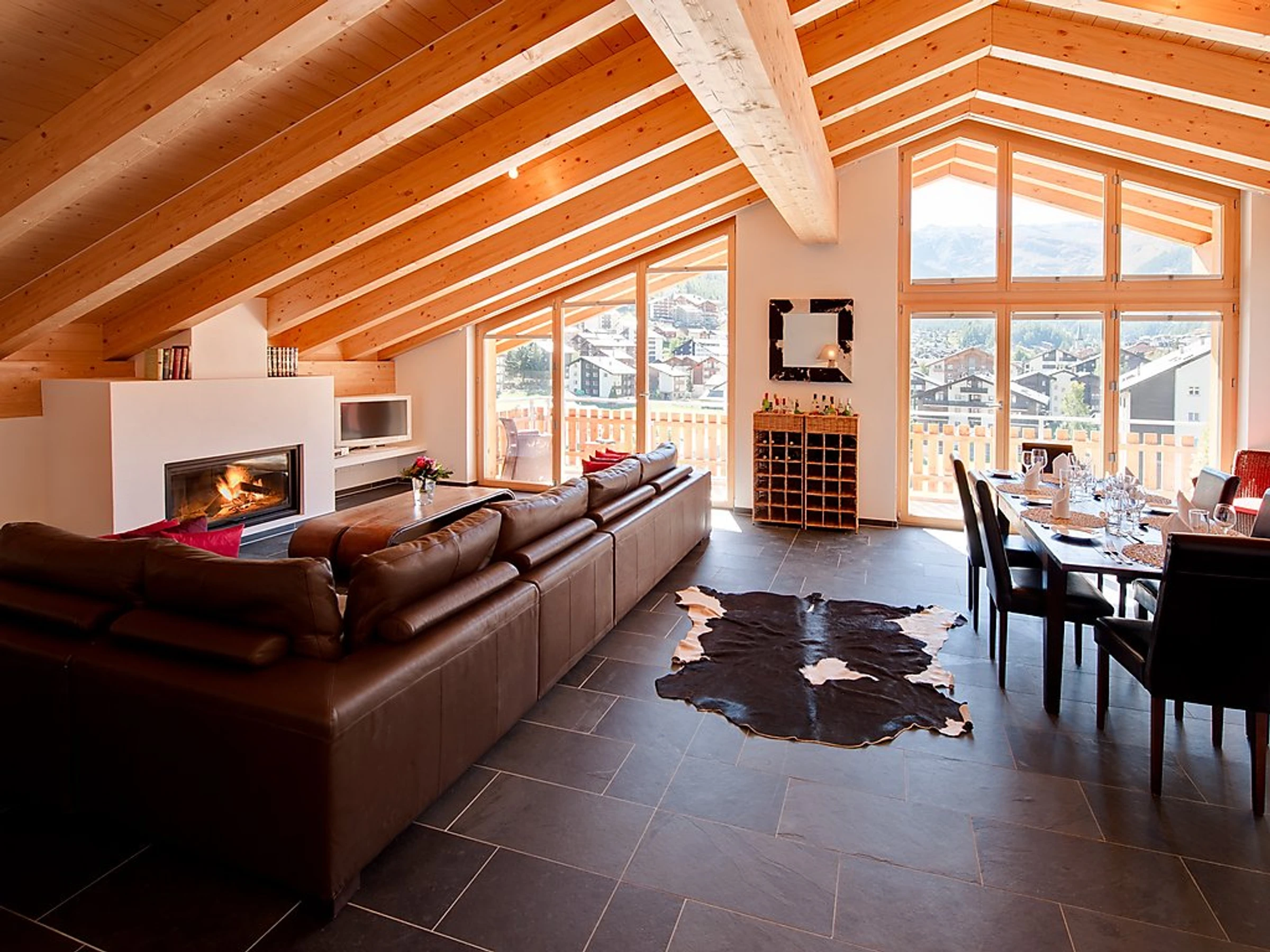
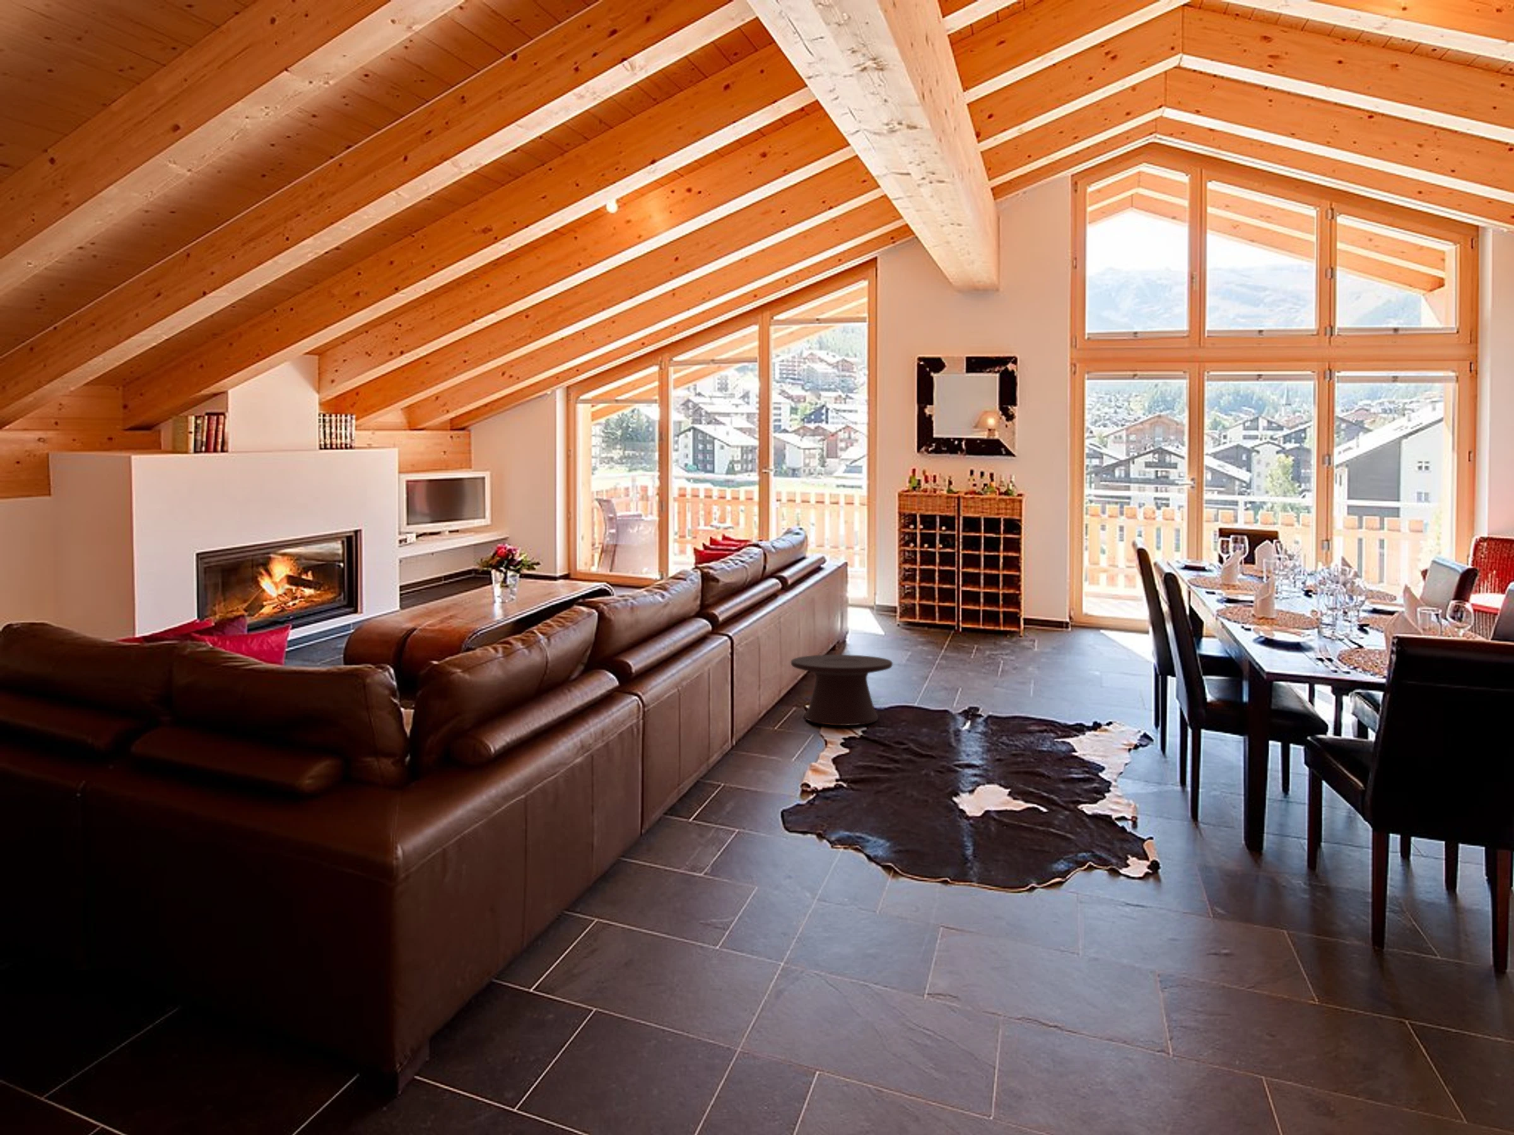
+ side table [790,653,893,726]
